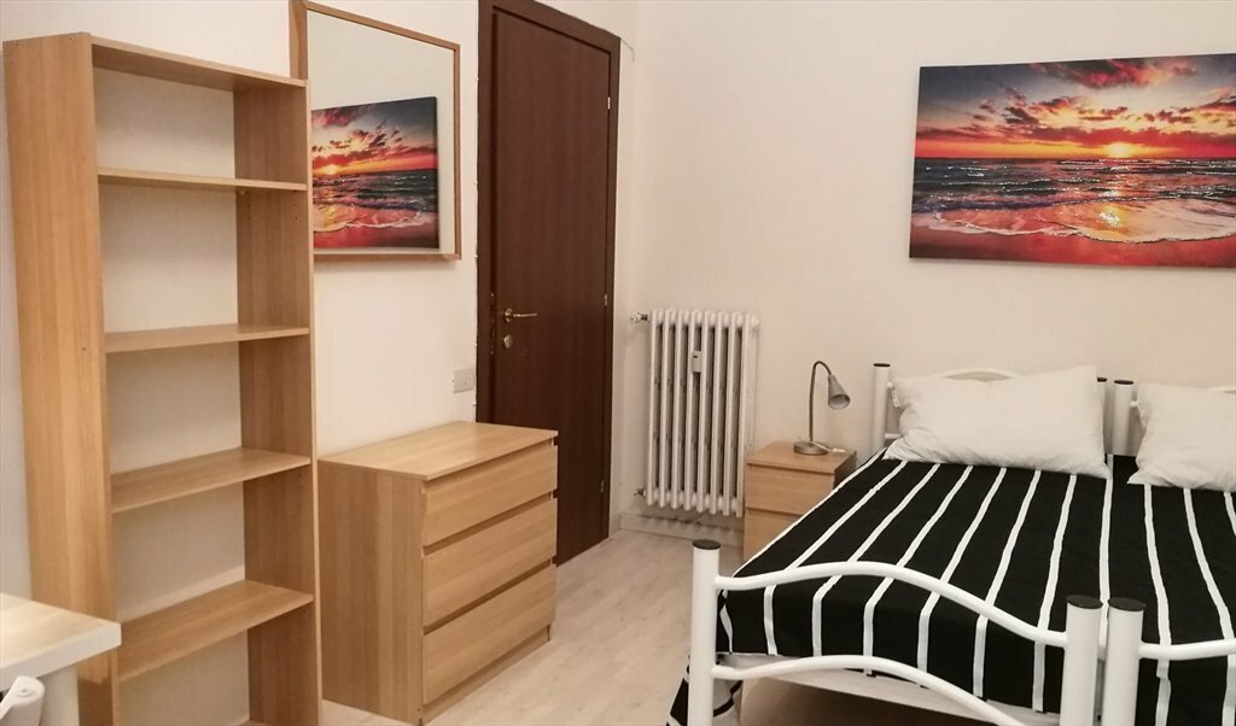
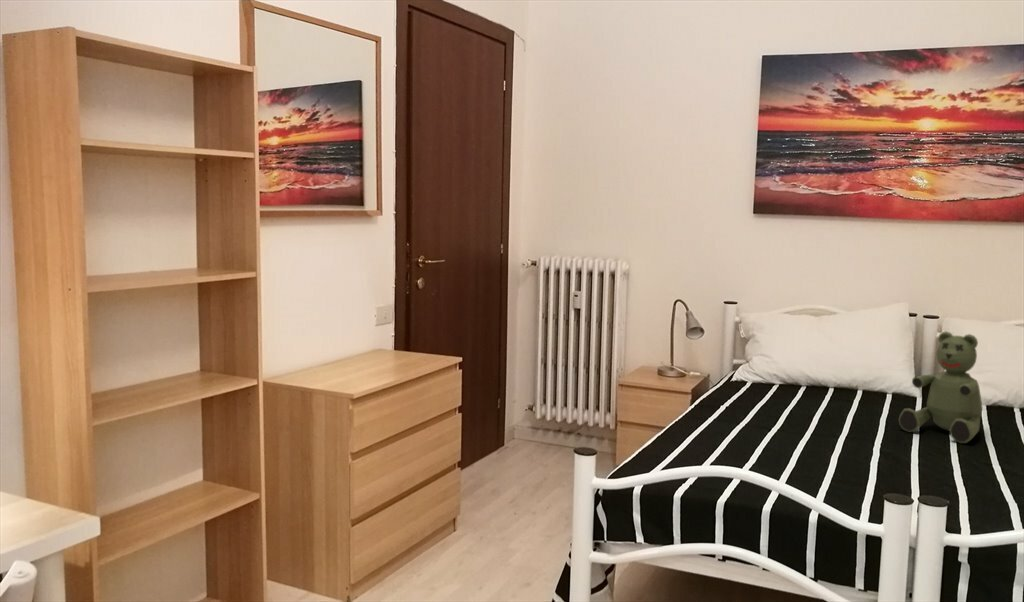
+ teddy bear [898,330,984,444]
